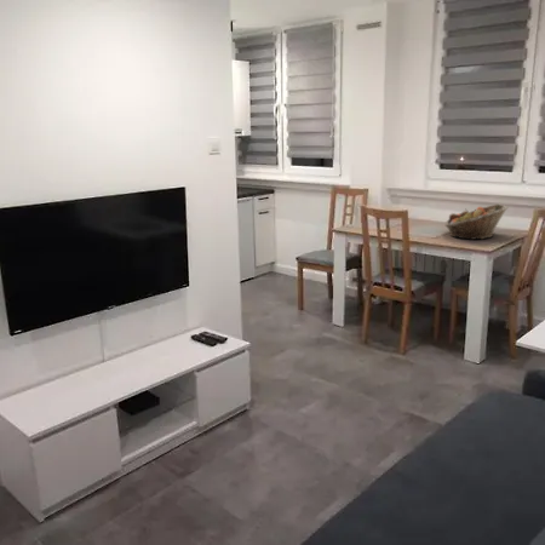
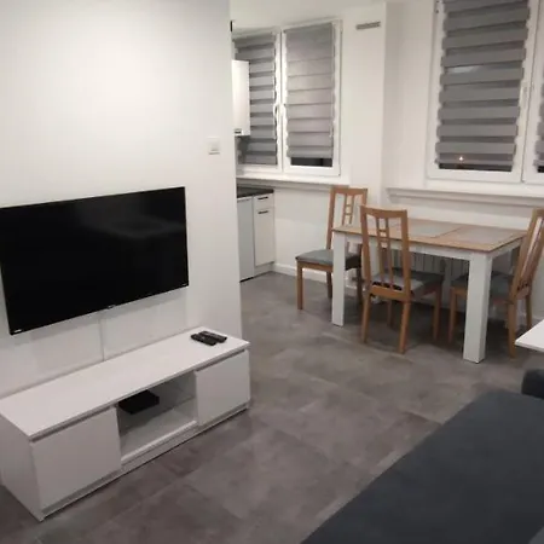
- fruit basket [444,203,509,241]
